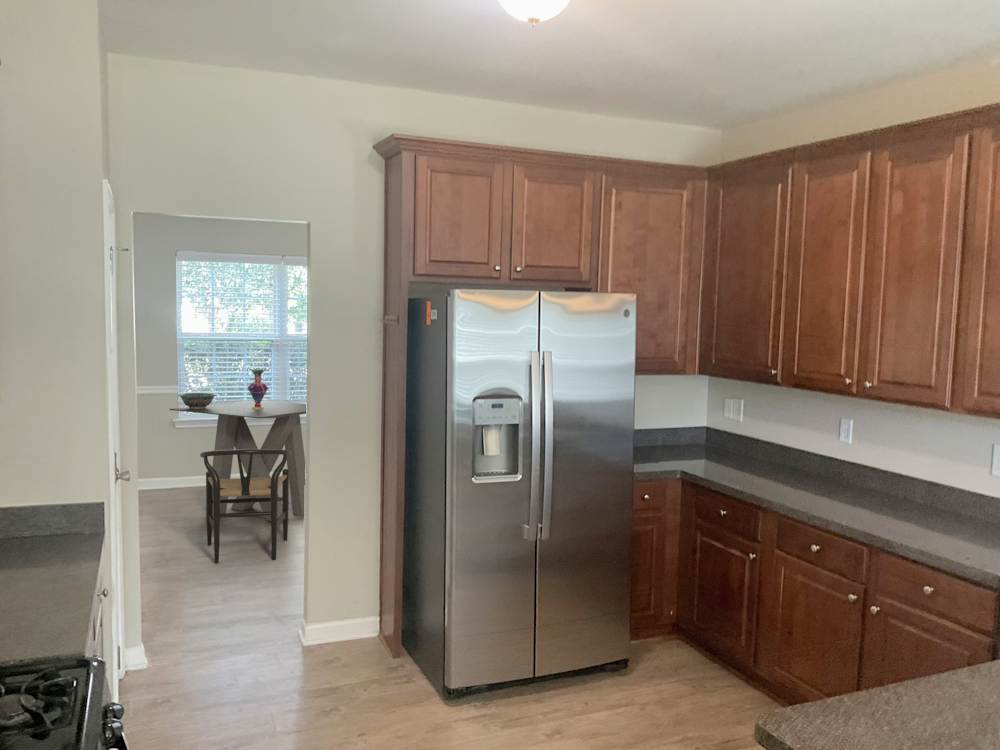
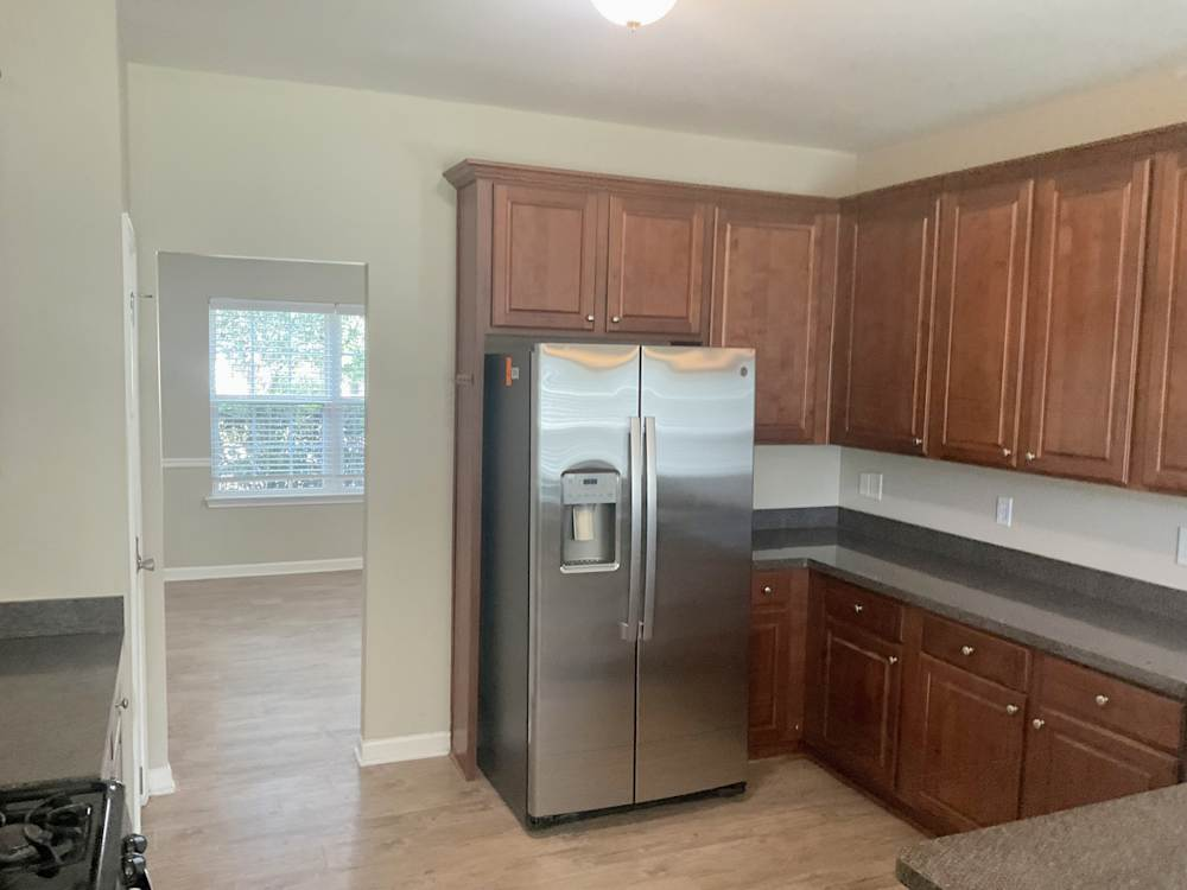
- decorative bowl [177,392,218,409]
- vase [247,369,269,410]
- chair [199,448,291,564]
- dining table [168,399,307,522]
